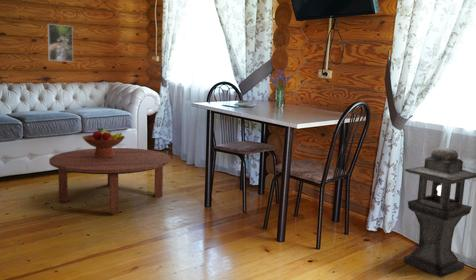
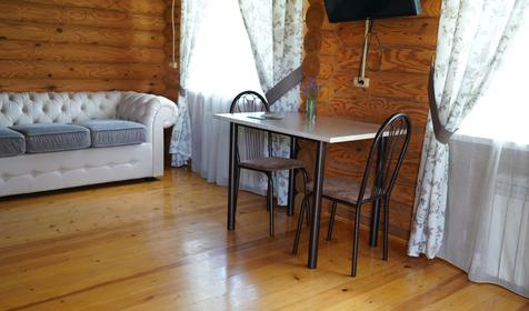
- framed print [47,23,74,63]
- lantern [403,146,476,278]
- coffee table [48,147,172,214]
- fruit bowl [81,127,126,158]
